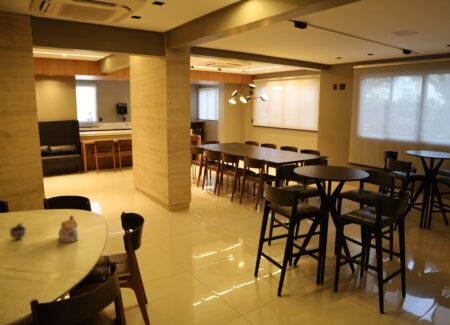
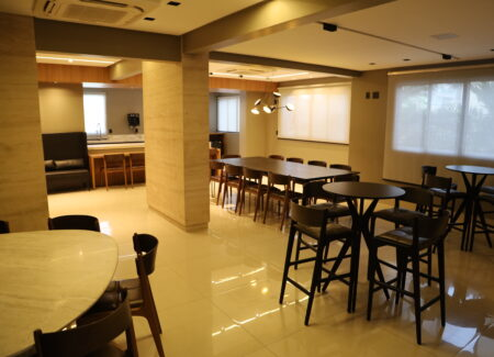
- cup [8,222,27,240]
- teapot [57,214,79,243]
